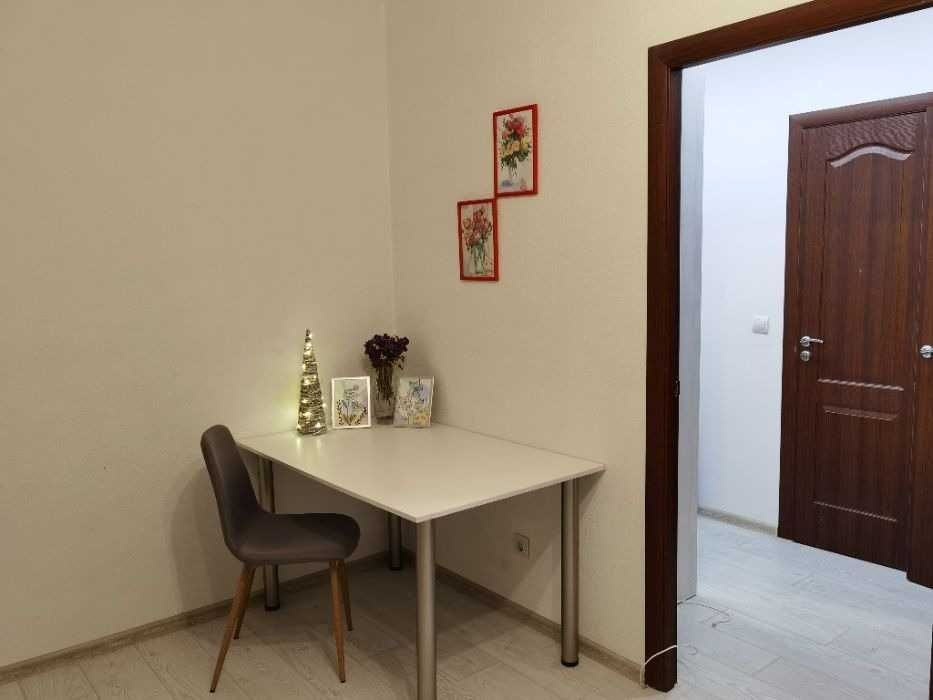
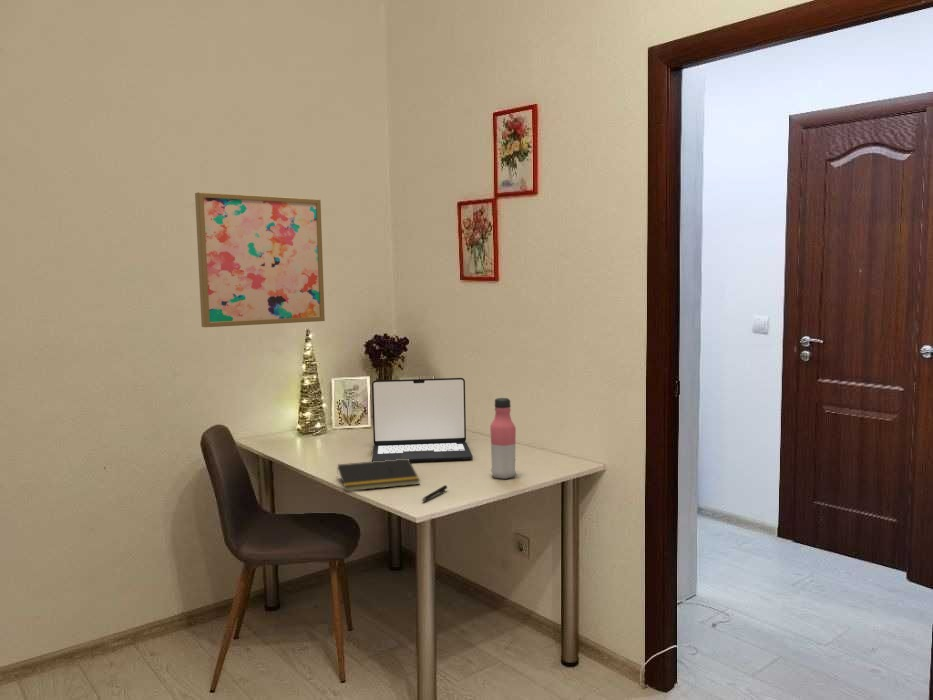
+ pen [421,484,448,502]
+ water bottle [489,397,517,480]
+ laptop [371,377,474,462]
+ notepad [335,459,421,492]
+ wall art [194,191,326,328]
